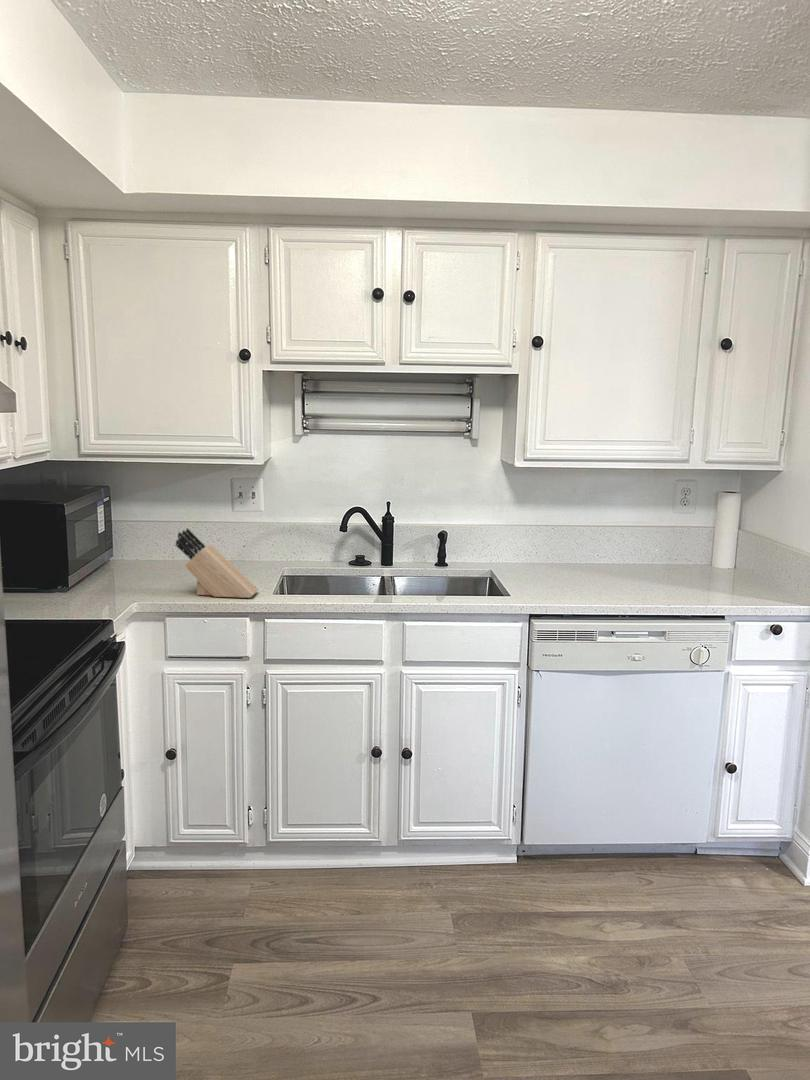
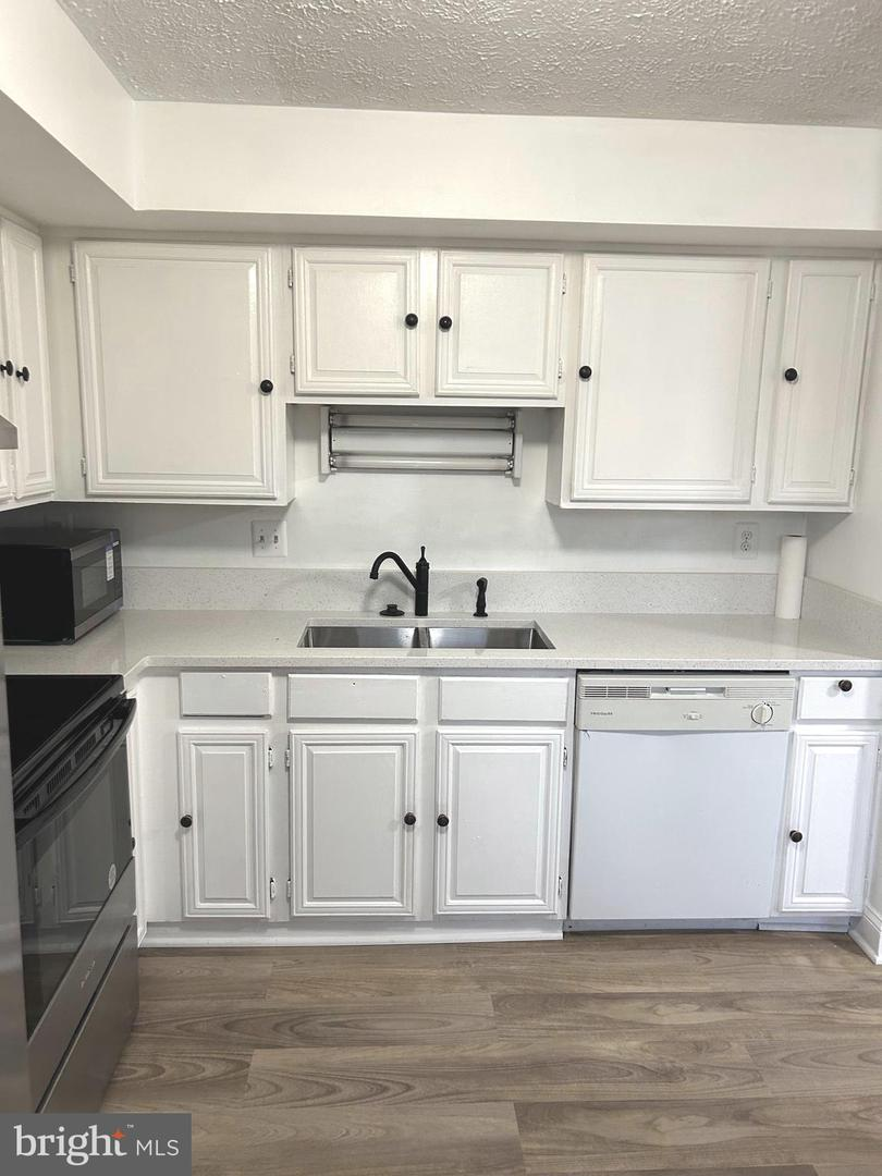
- knife block [175,527,260,599]
